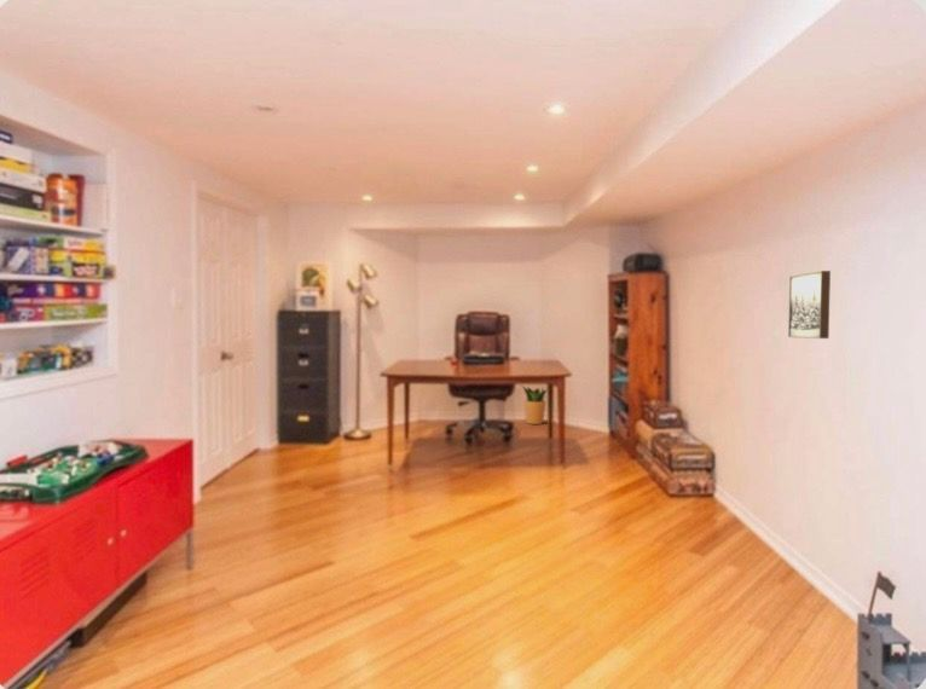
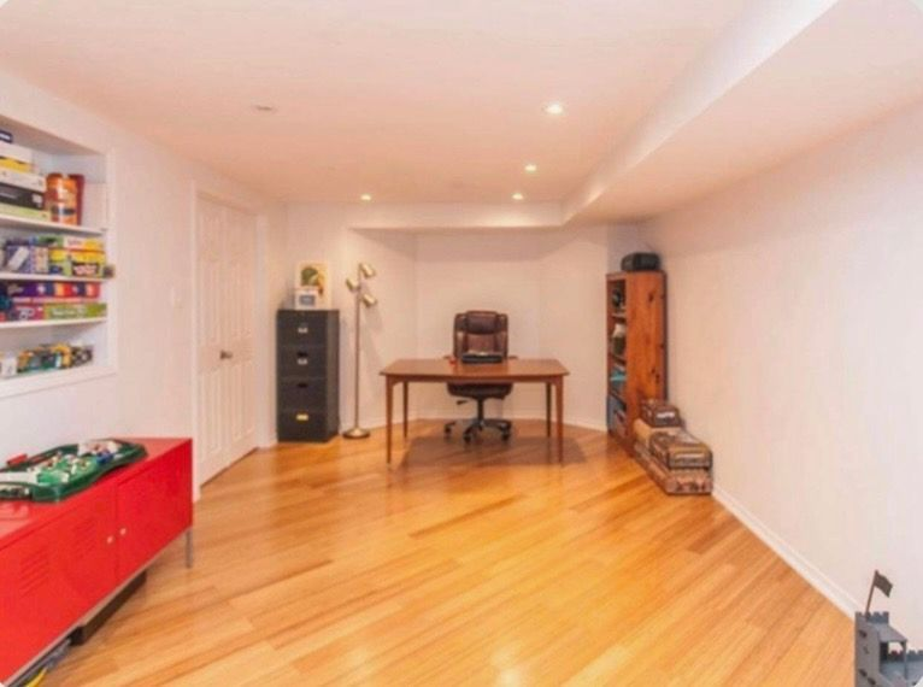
- potted plant [520,384,549,425]
- wall art [787,270,832,340]
